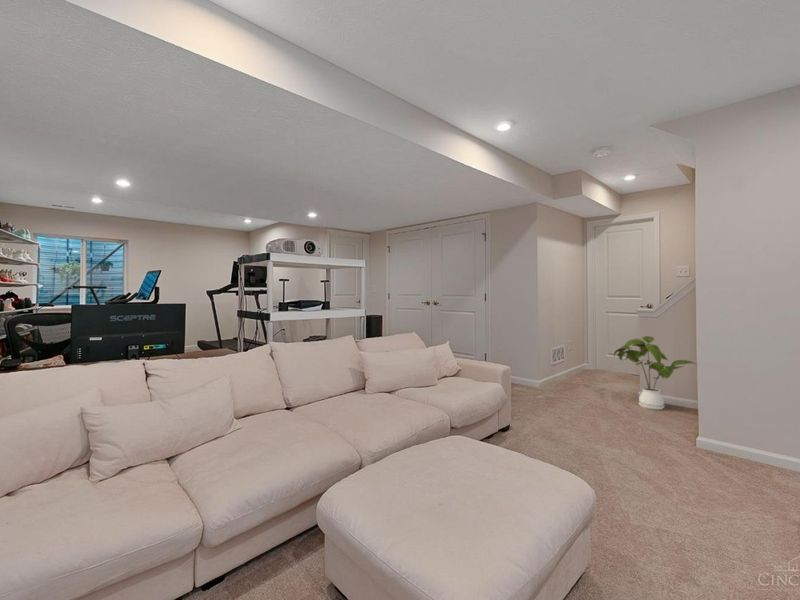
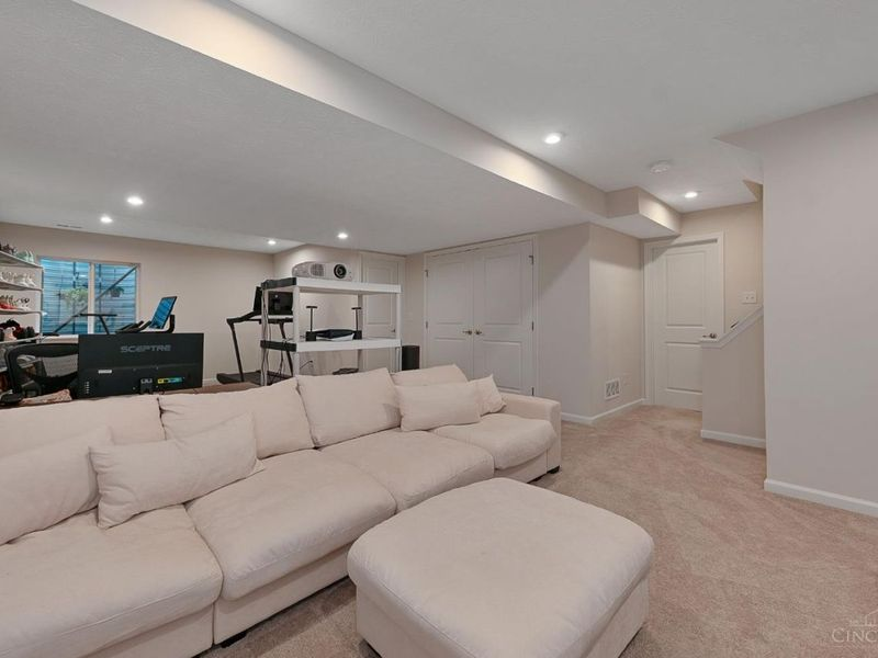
- house plant [613,335,697,411]
